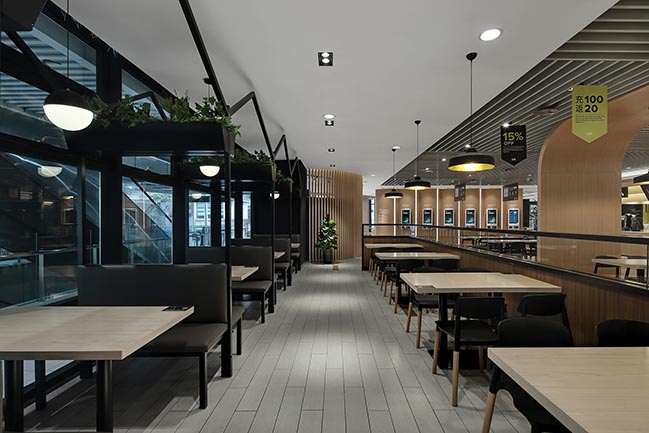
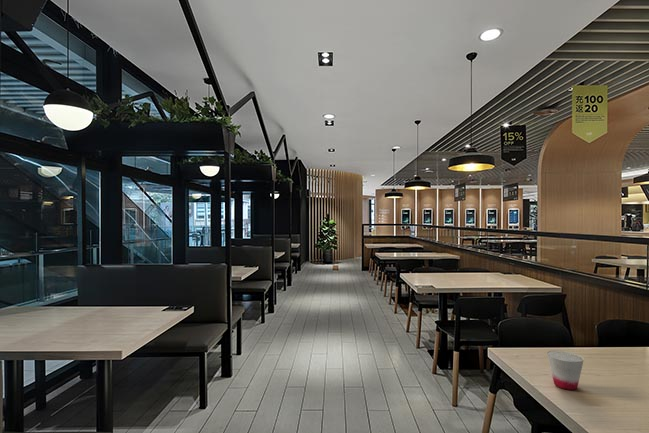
+ cup [546,350,585,391]
